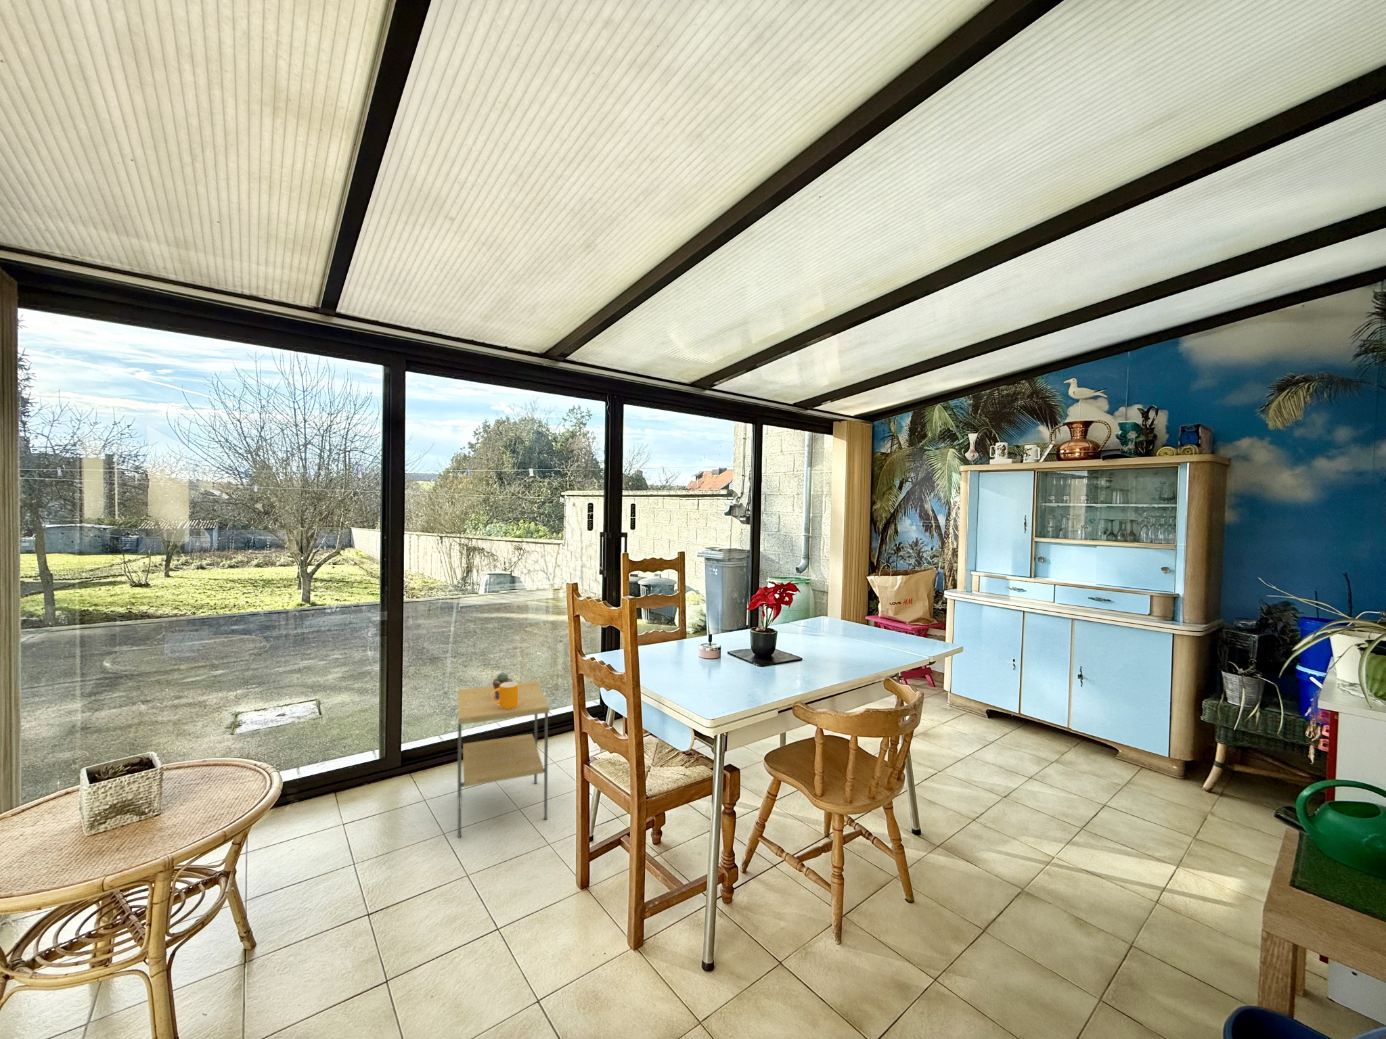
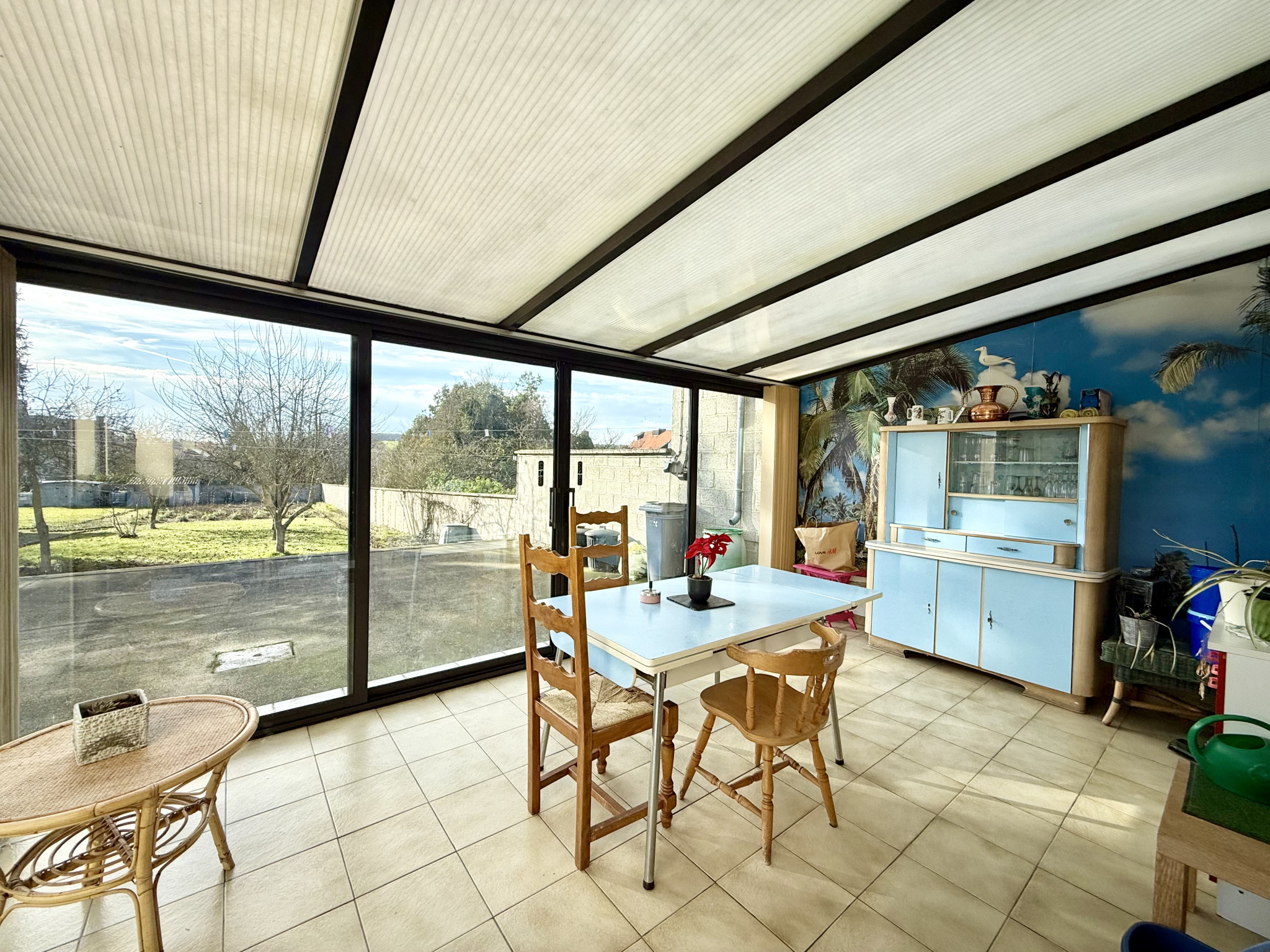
- side table [457,680,550,838]
- potted succulent [492,671,513,700]
- mug [491,681,518,709]
